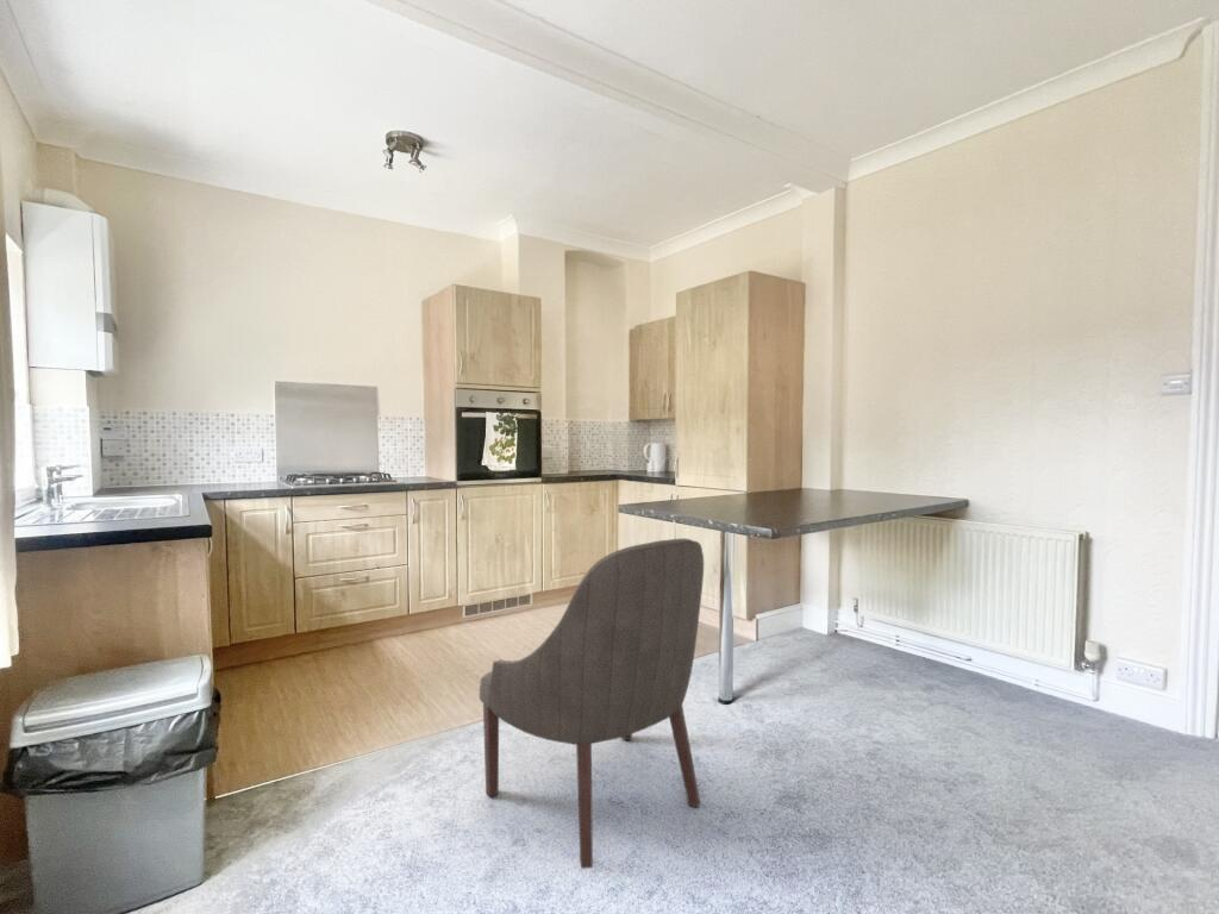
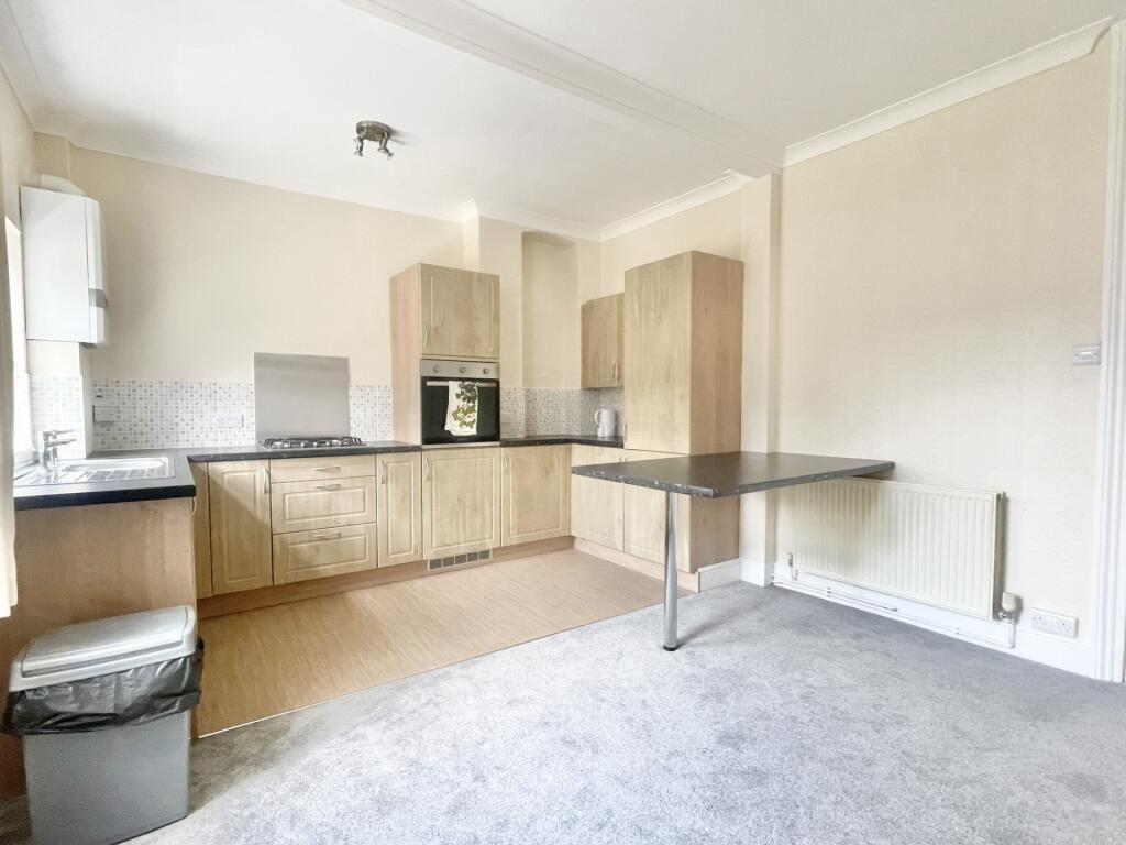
- chair [479,538,705,870]
